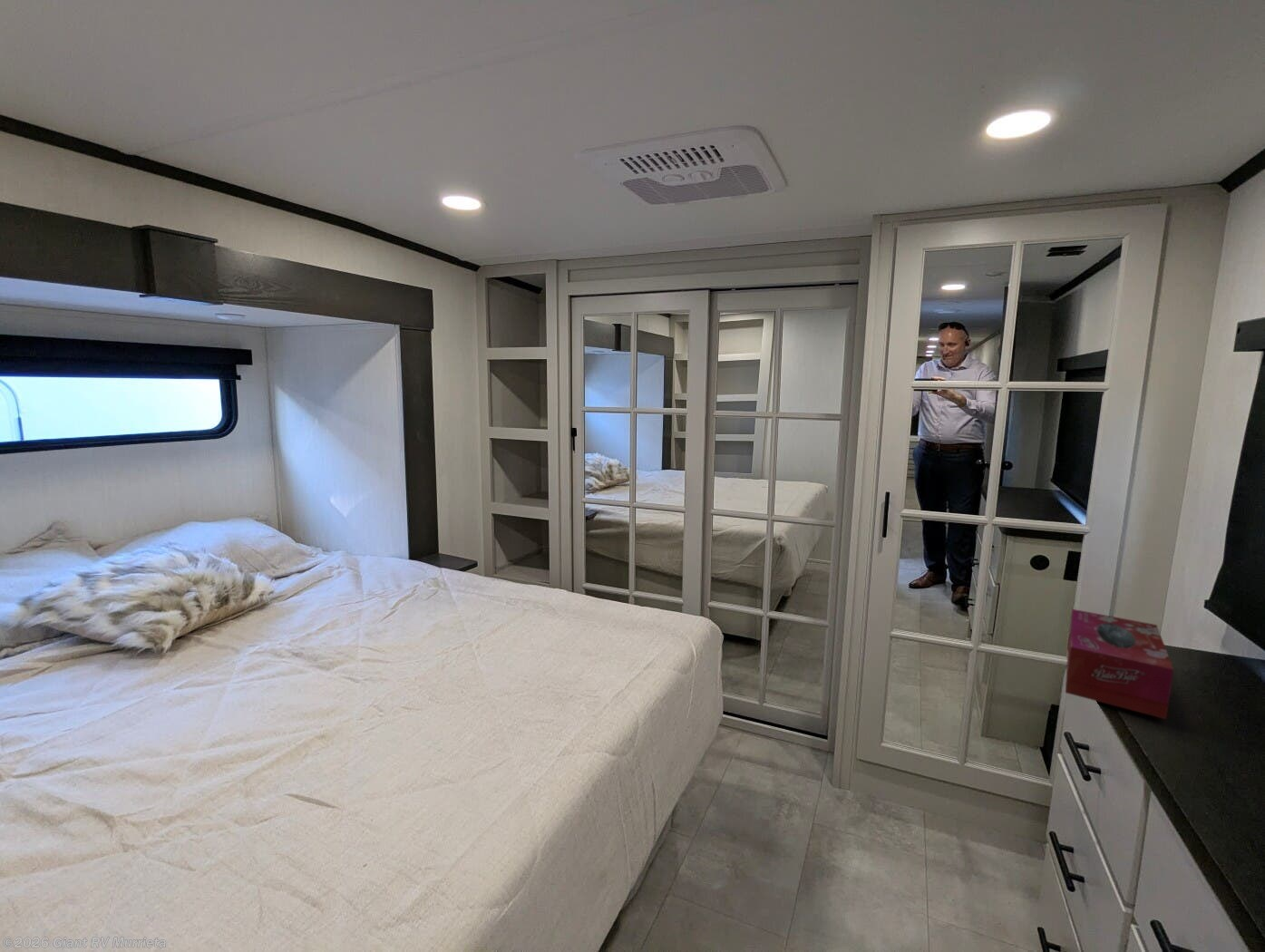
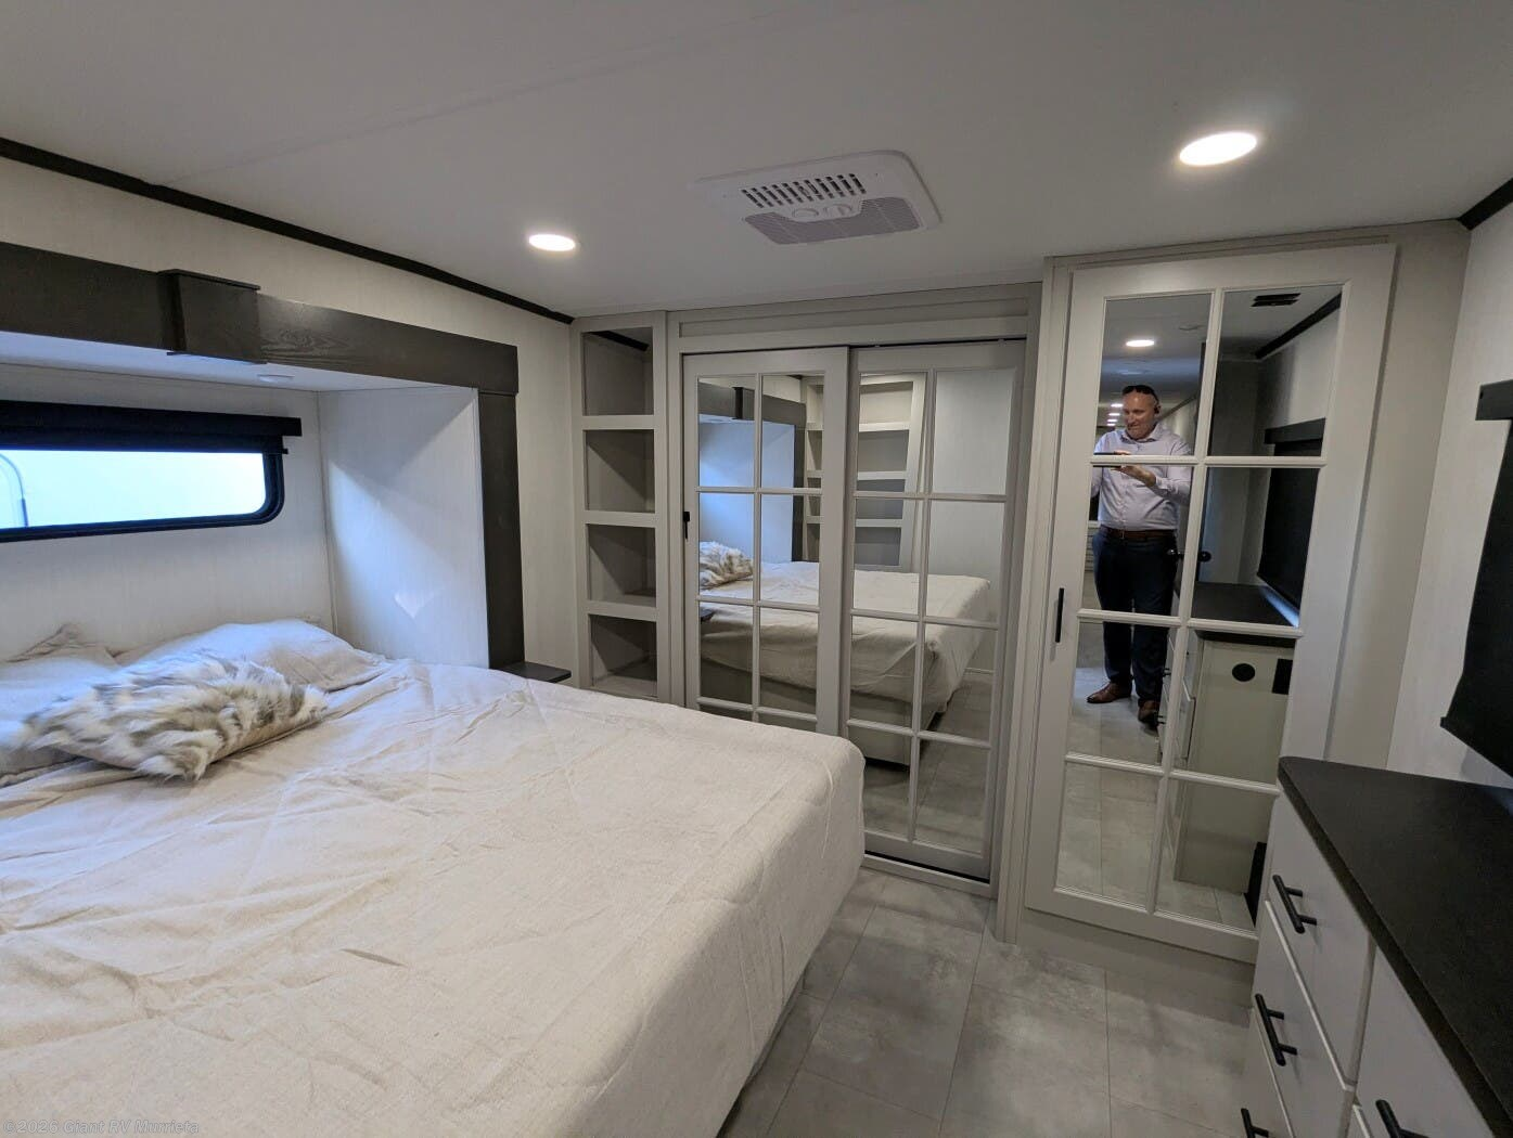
- tissue box [1065,608,1174,720]
